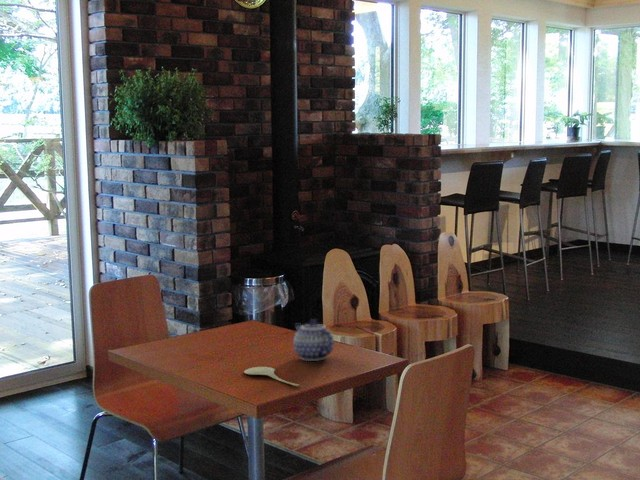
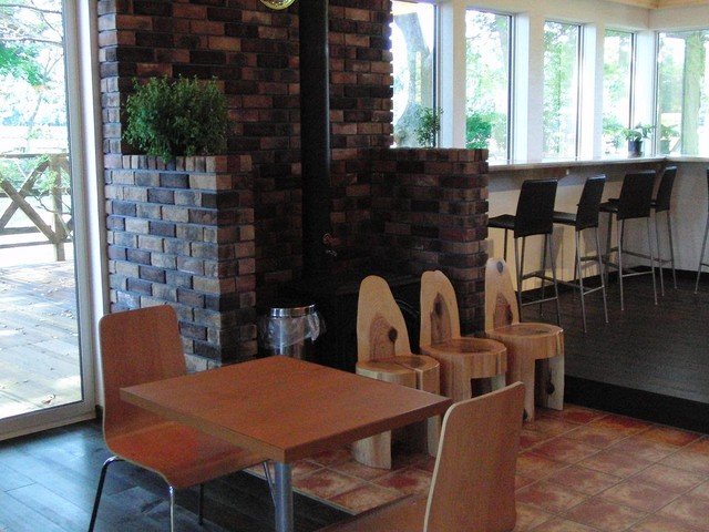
- spoon [243,366,301,387]
- teapot [293,318,335,362]
